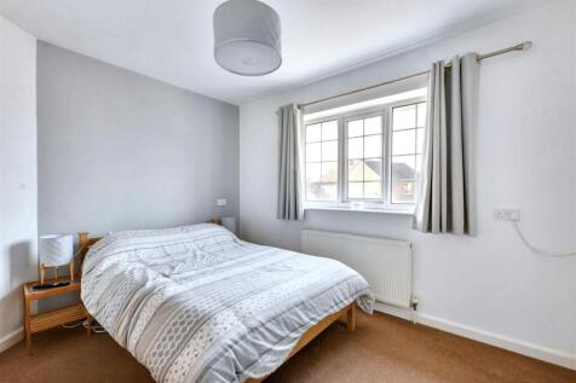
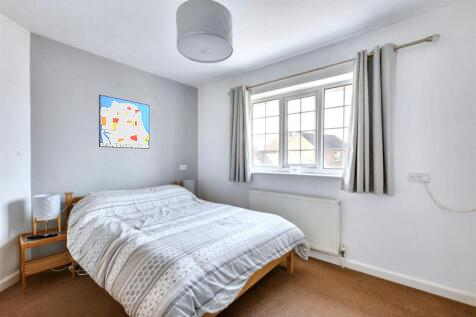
+ wall art [98,93,150,150]
